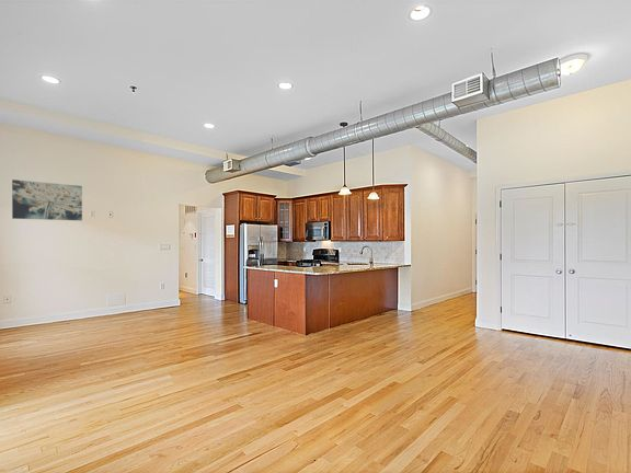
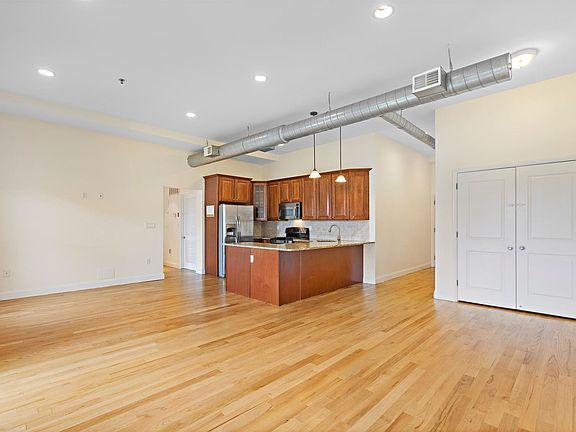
- wall art [11,178,83,221]
